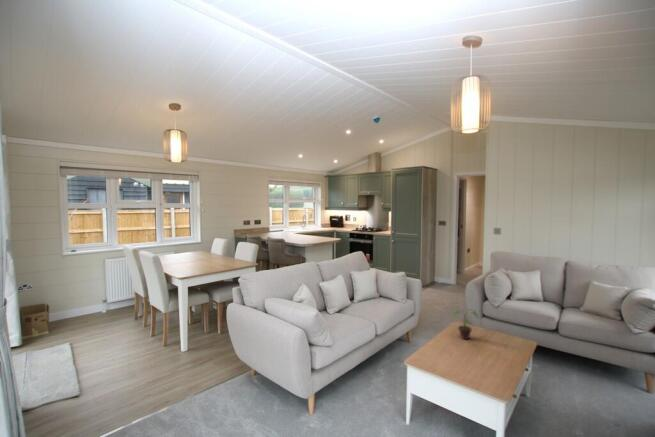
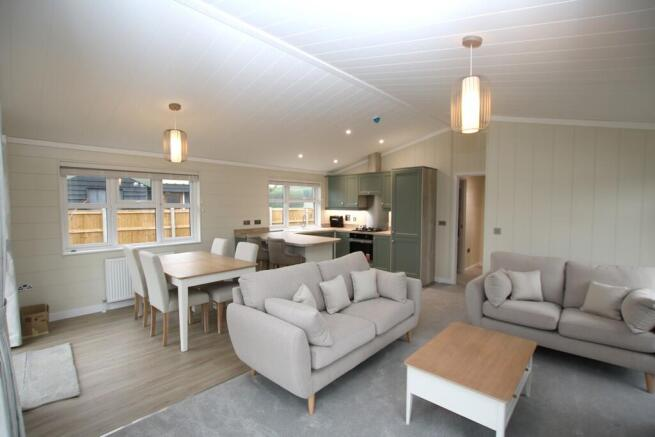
- potted plant [452,308,479,340]
